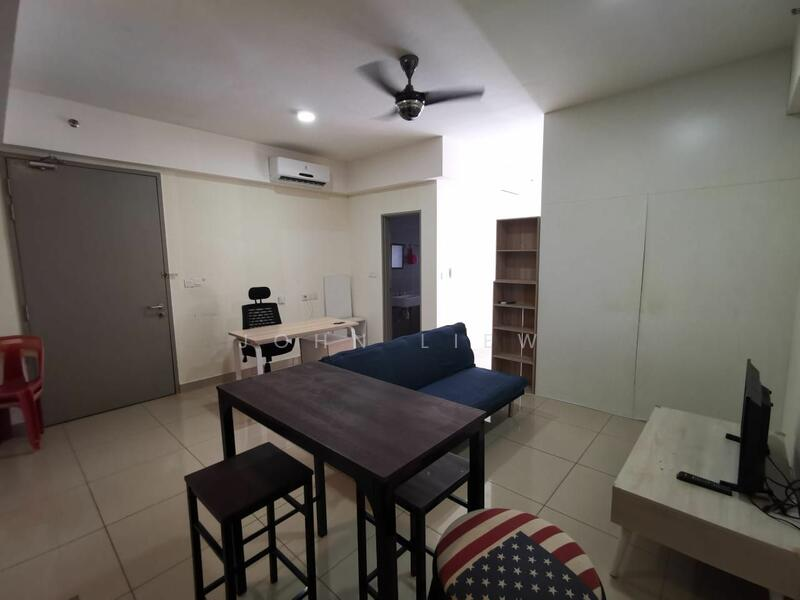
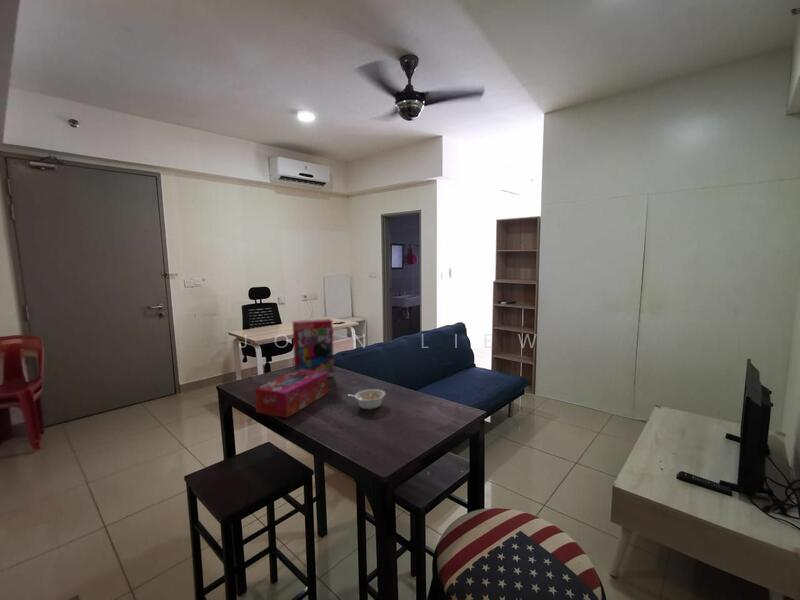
+ legume [347,388,386,411]
+ tissue box [254,369,329,419]
+ cereal box [291,318,335,378]
